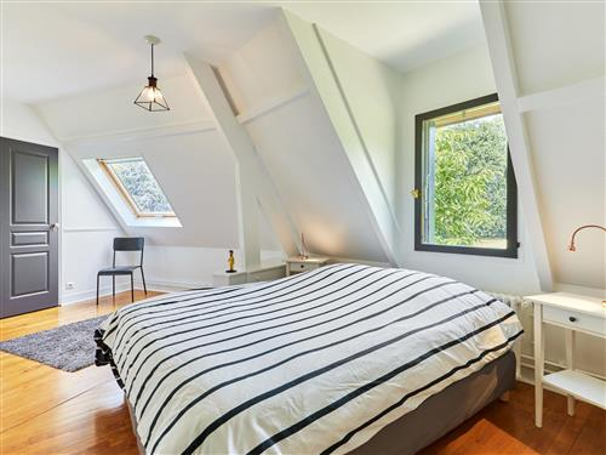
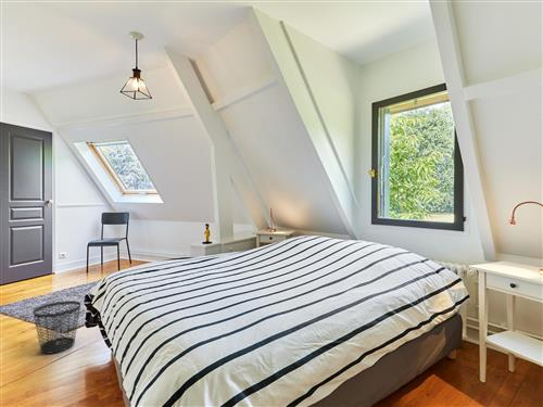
+ wastebasket [31,300,81,355]
